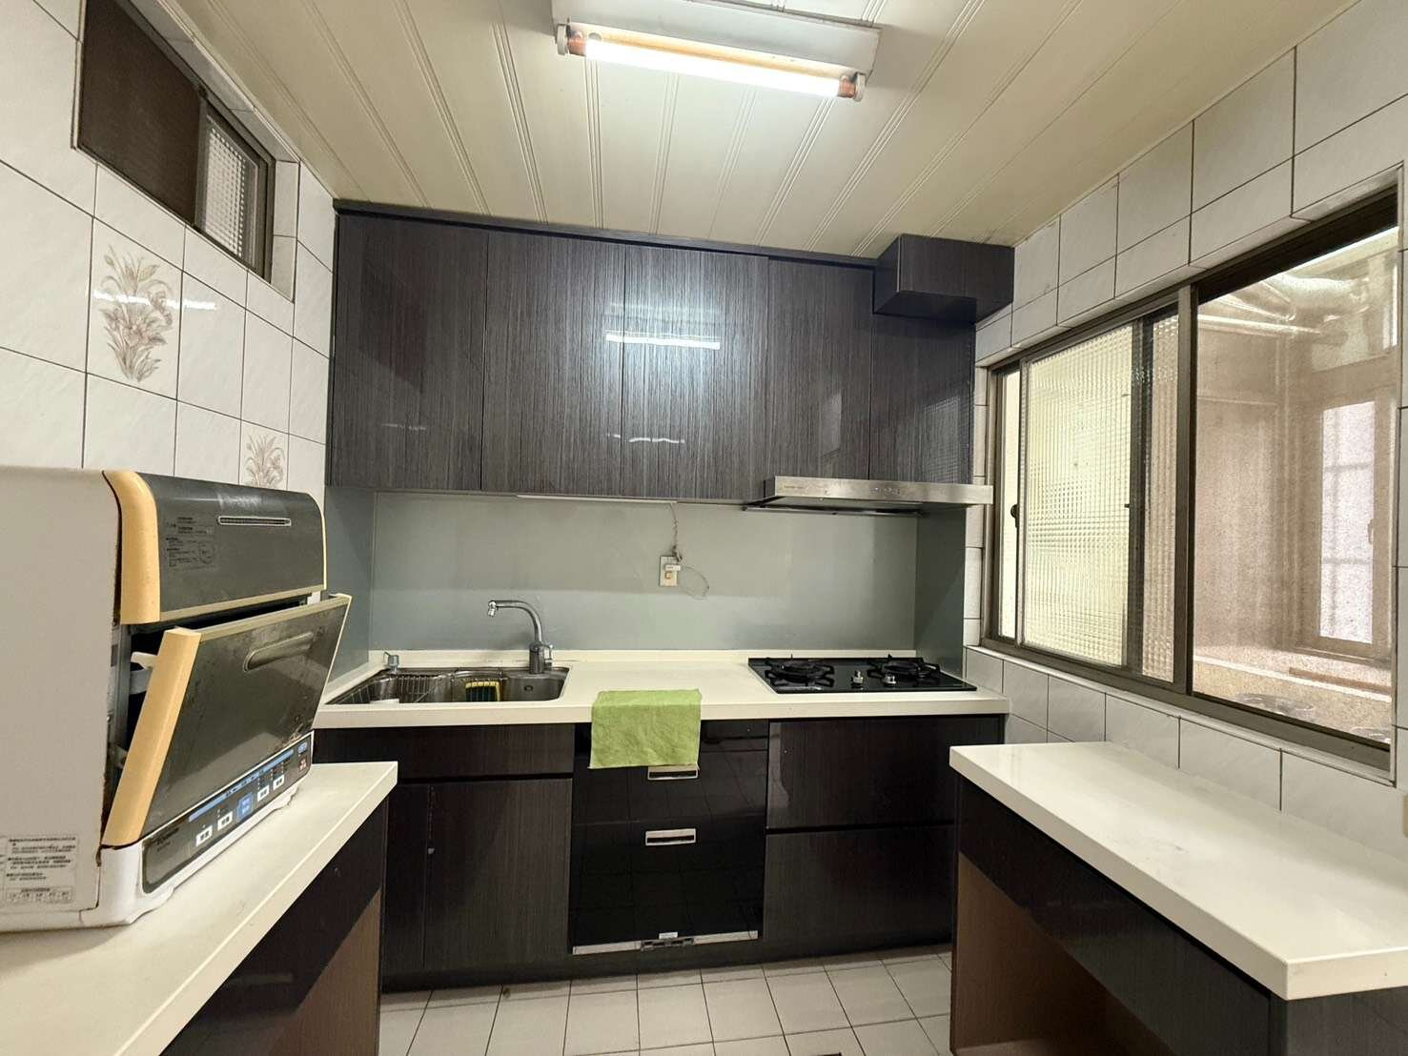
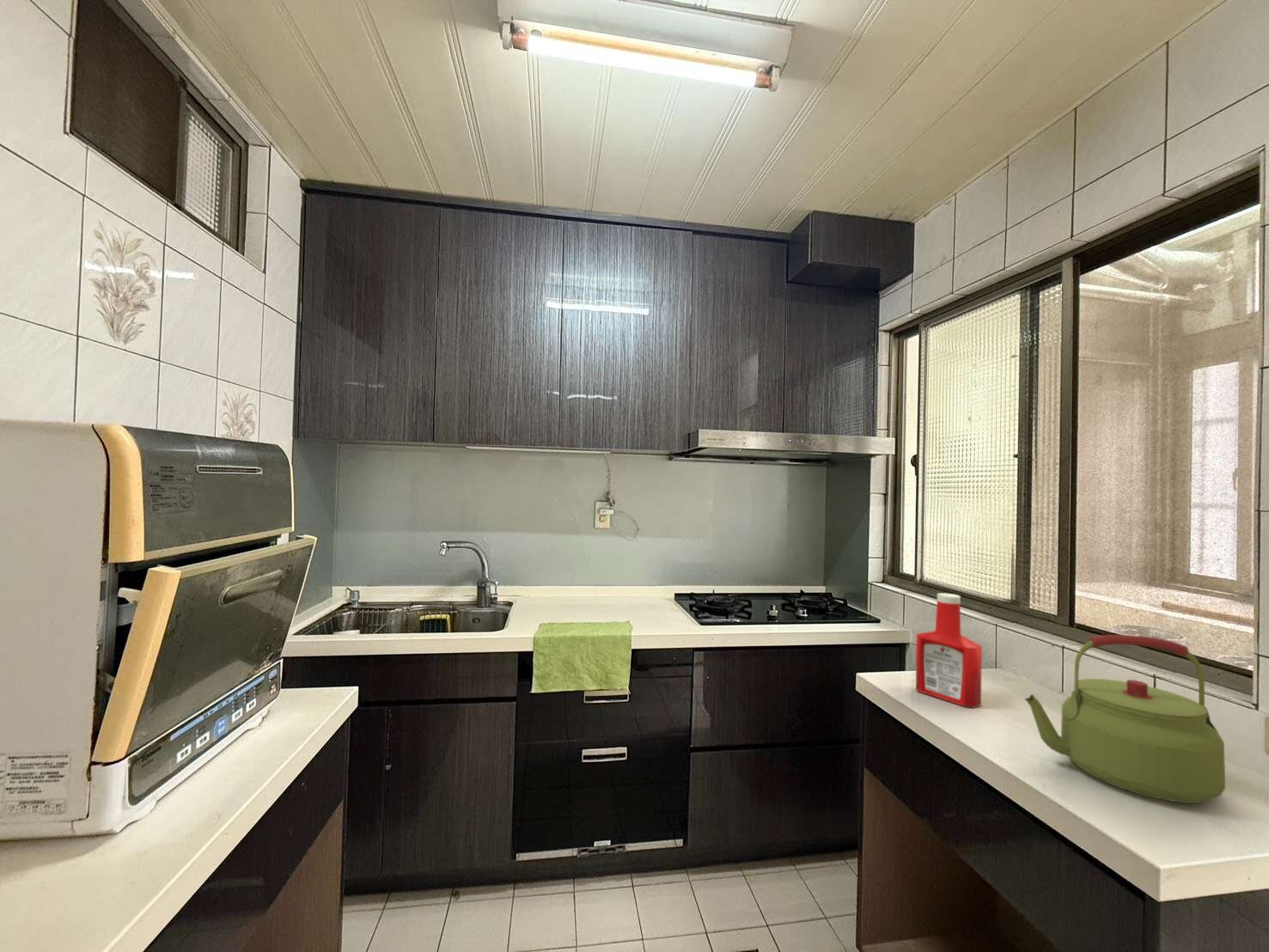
+ soap bottle [915,592,983,709]
+ kettle [1024,634,1226,804]
